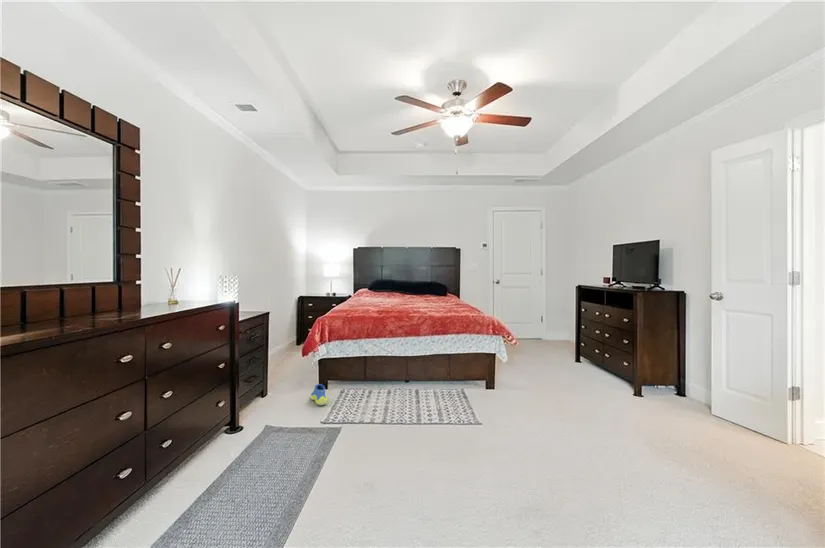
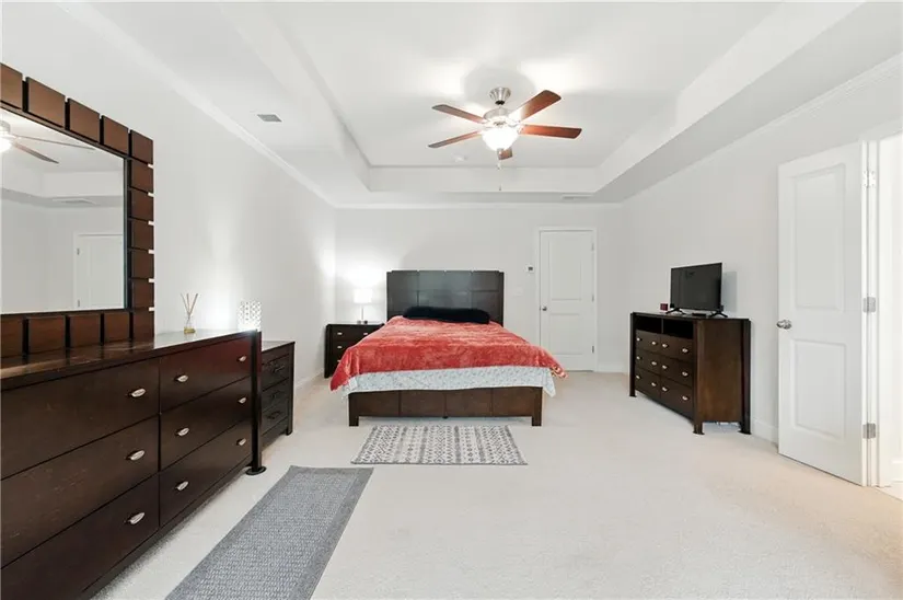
- sneaker [310,383,328,406]
